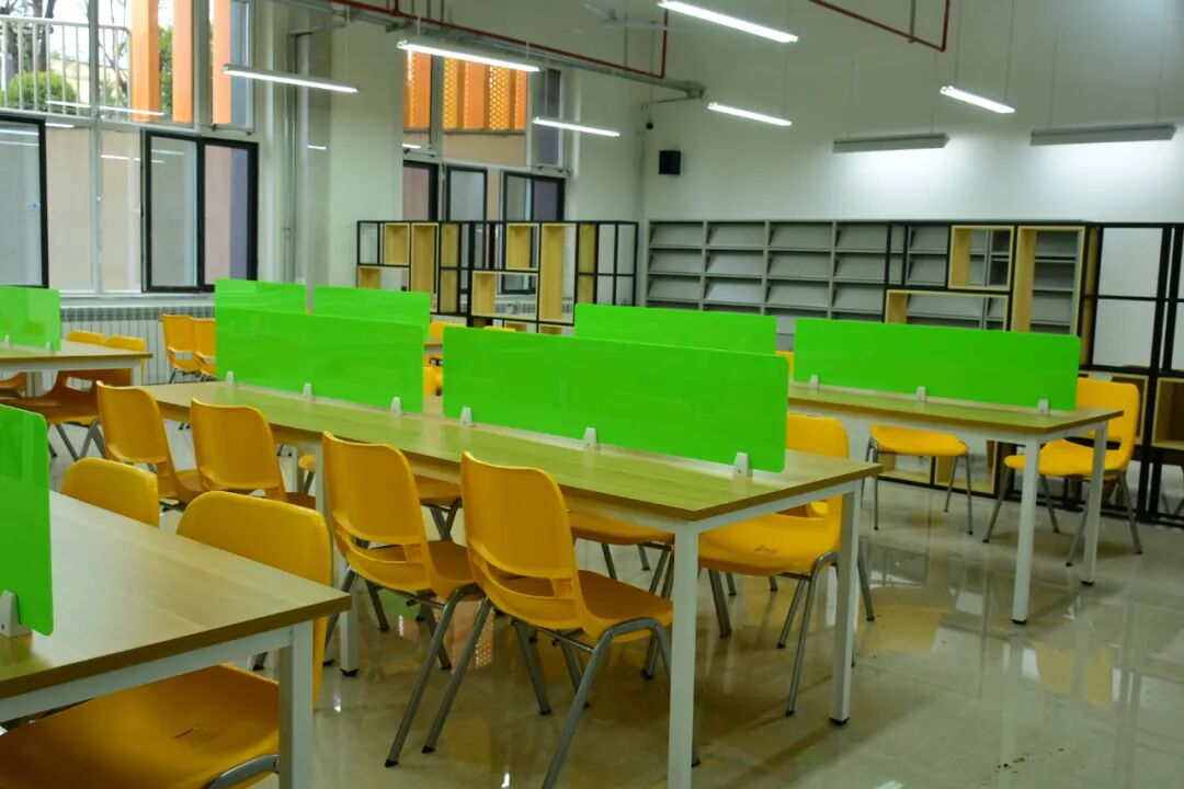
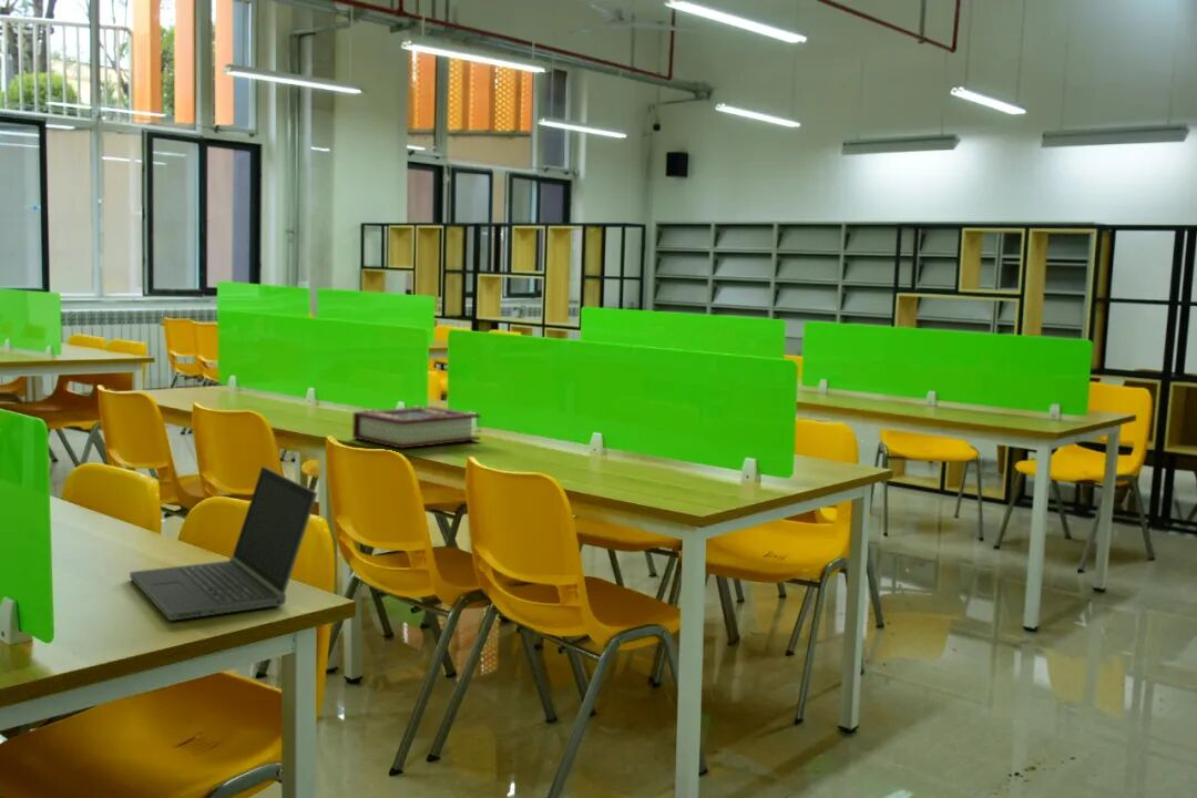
+ laptop computer [129,466,318,622]
+ book [351,405,482,450]
